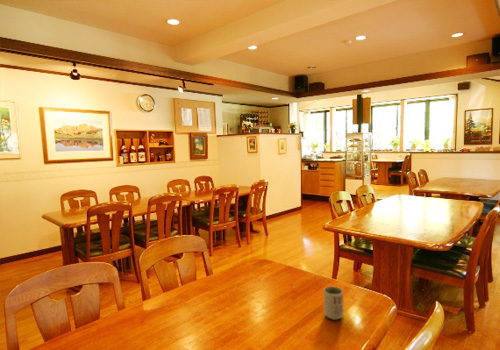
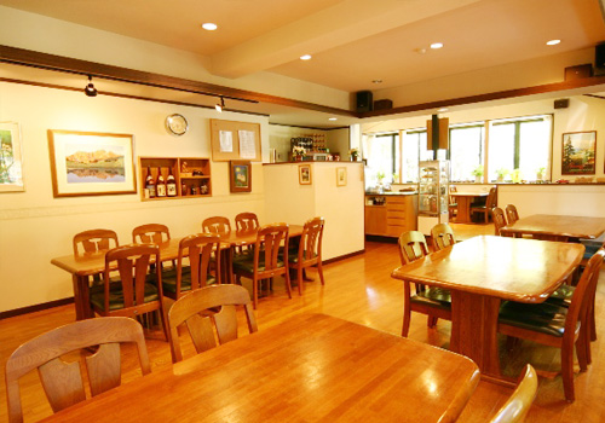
- cup [323,285,344,321]
